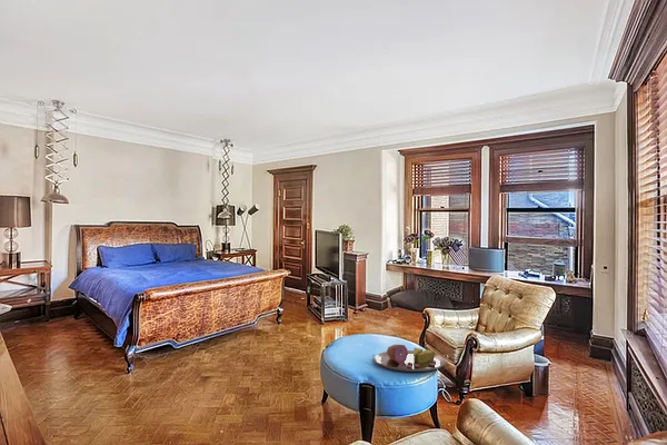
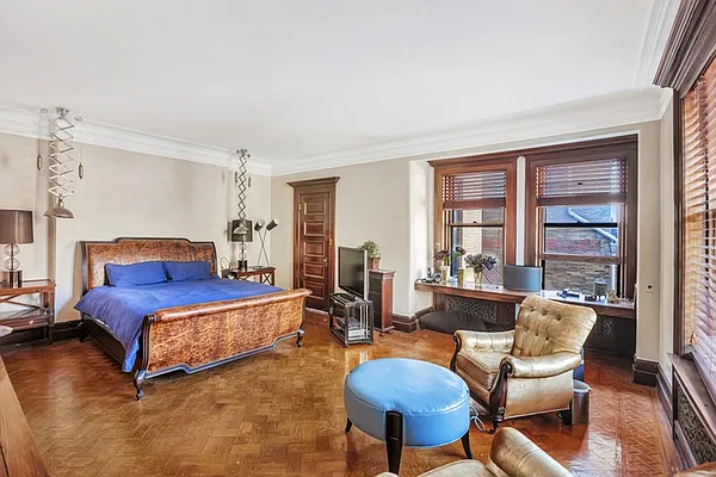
- serving tray [370,344,449,373]
